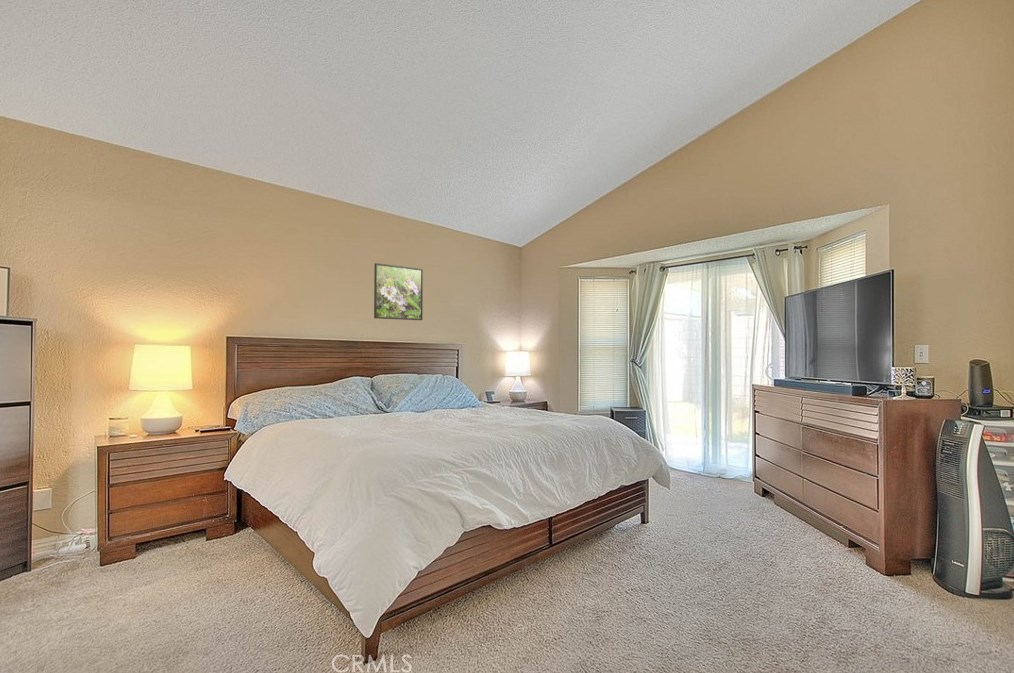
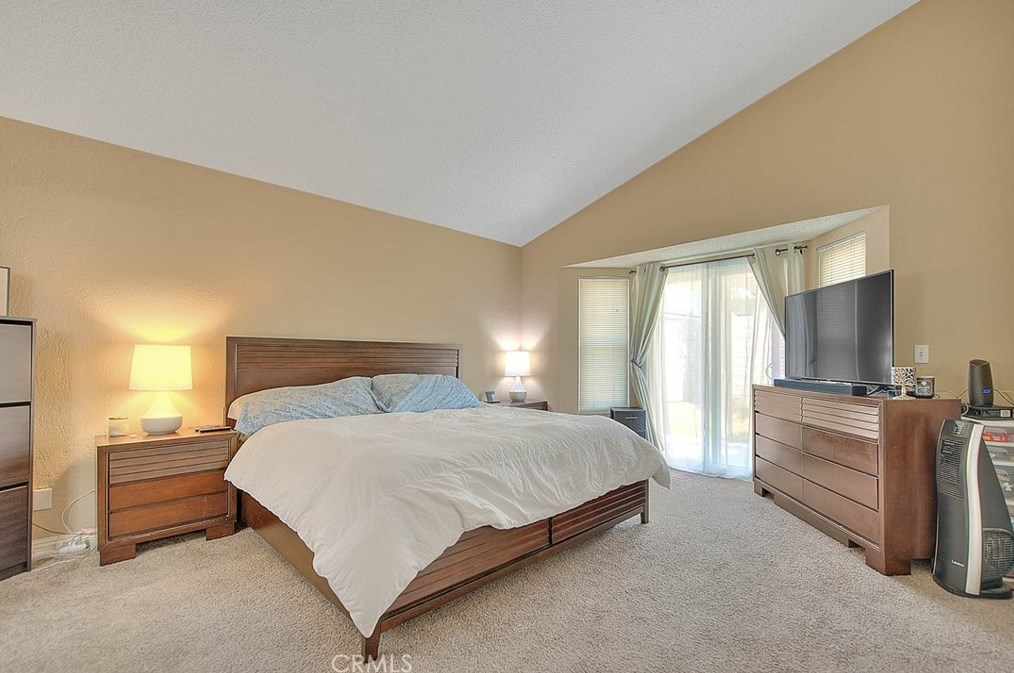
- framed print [373,262,424,321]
